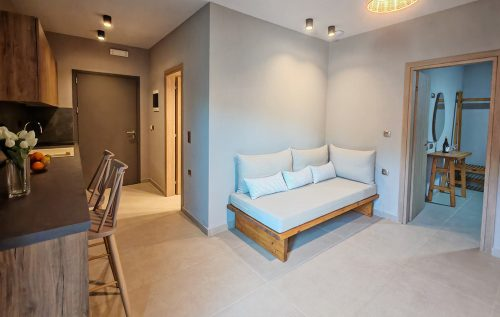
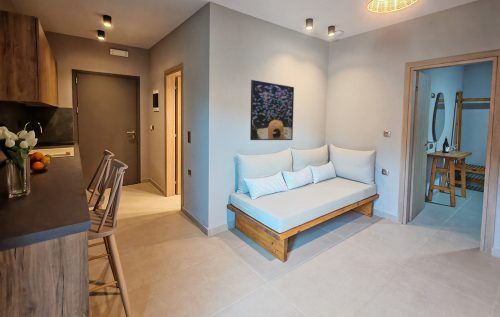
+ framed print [249,79,295,141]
